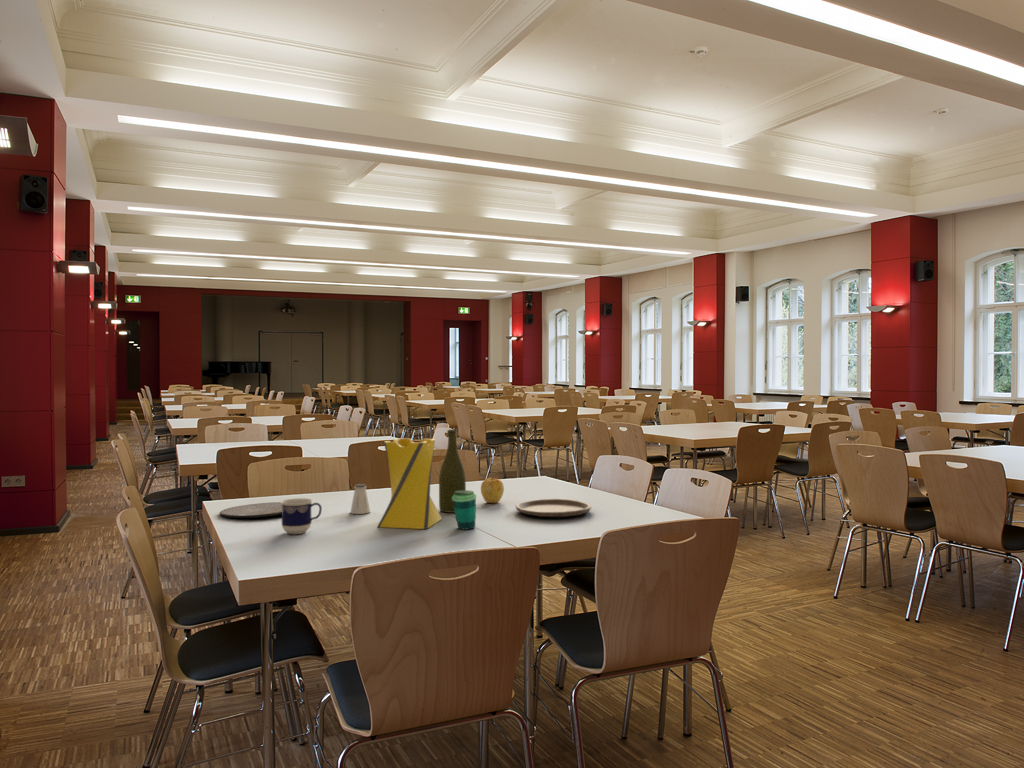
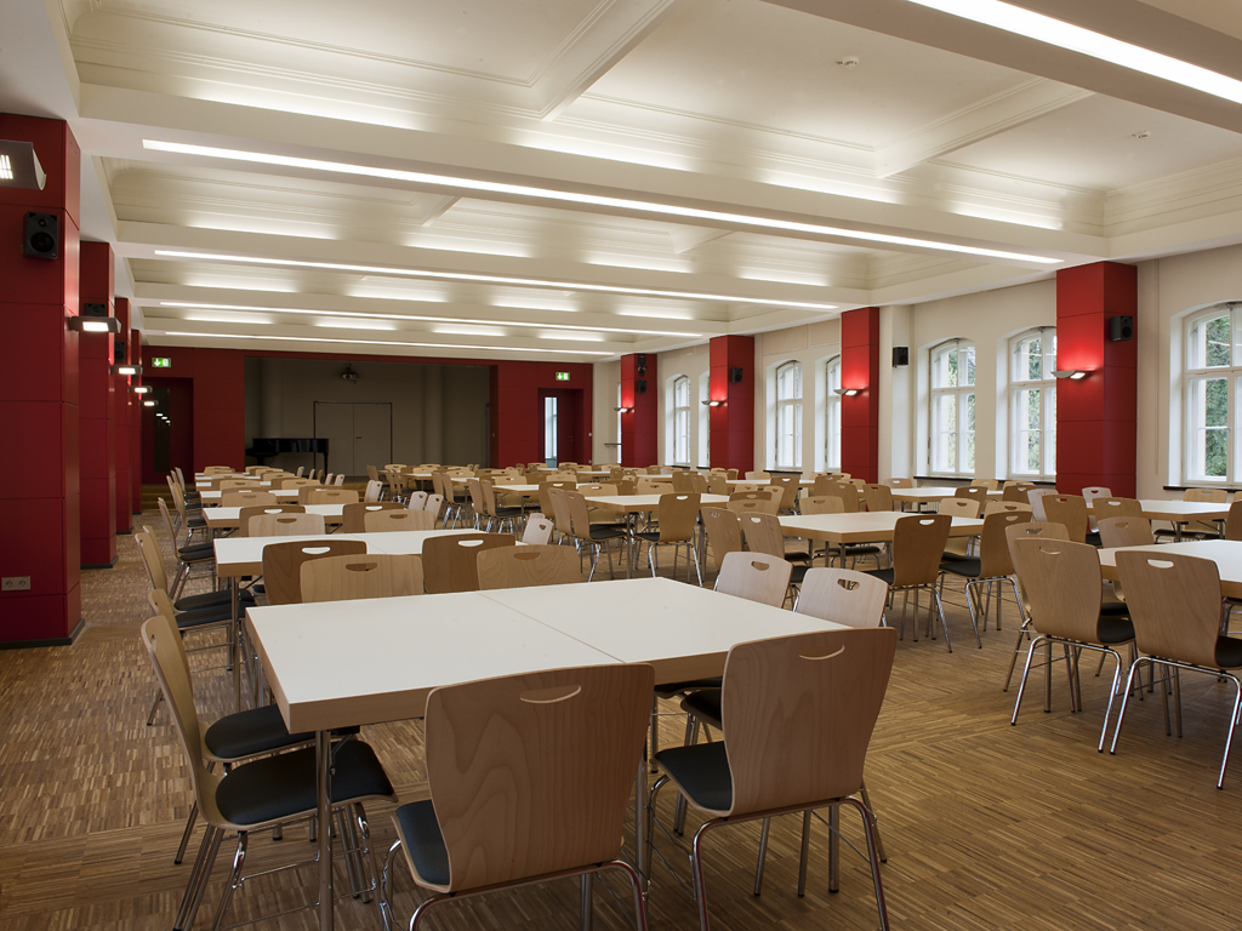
- plate [515,498,593,518]
- cup [280,497,323,535]
- bottle [438,429,467,514]
- vase [376,437,443,530]
- cup [452,489,477,531]
- plate [219,501,282,519]
- saltshaker [350,483,371,515]
- apple [480,477,505,504]
